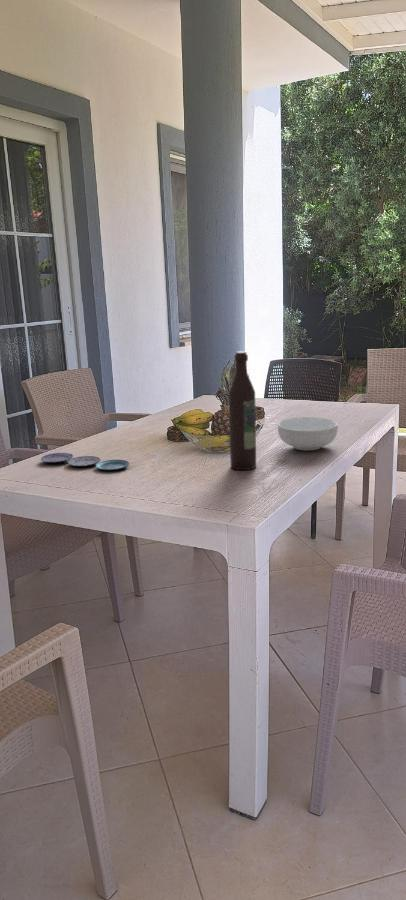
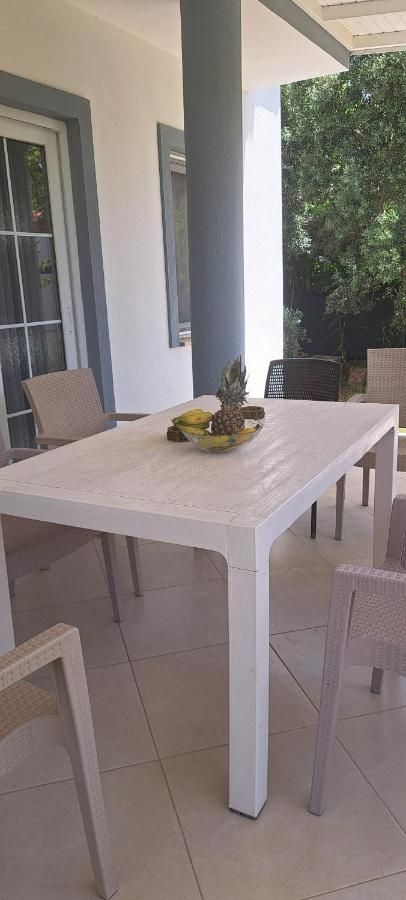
- cereal bowl [277,416,339,451]
- plate [40,452,130,472]
- wine bottle [228,350,257,471]
